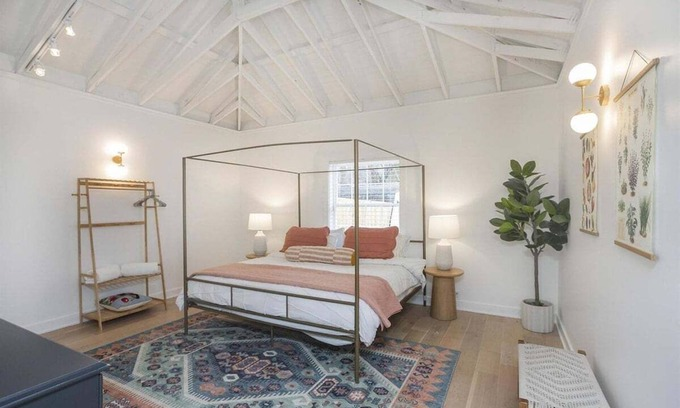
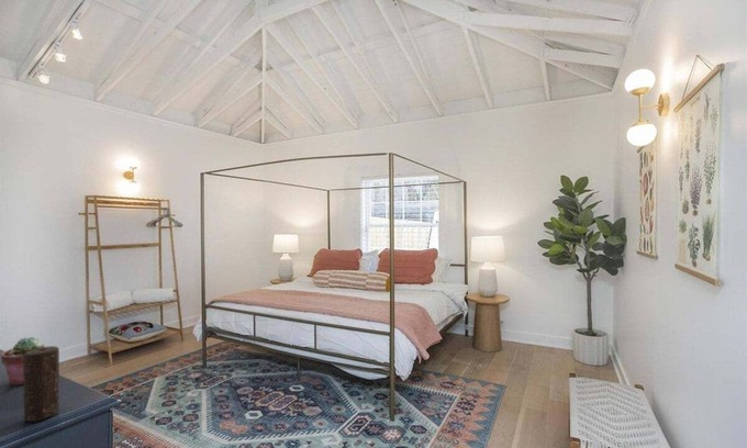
+ candle [23,345,60,423]
+ potted succulent [0,336,46,387]
